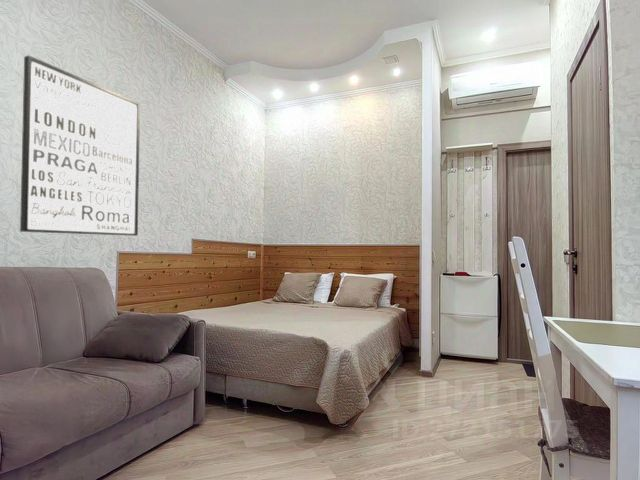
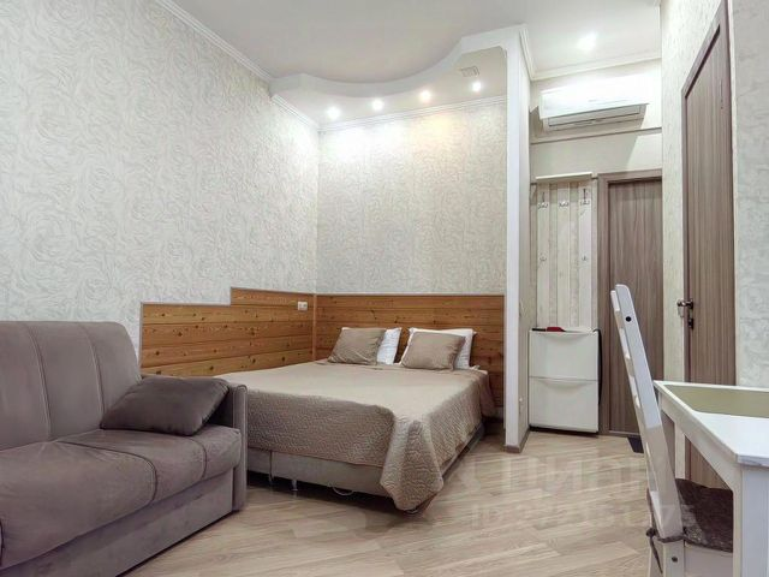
- wall art [19,54,141,237]
